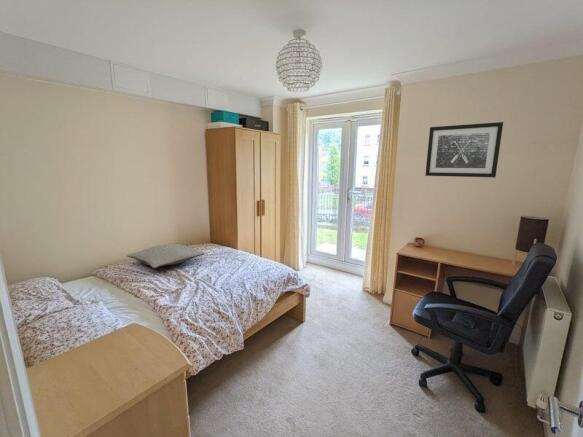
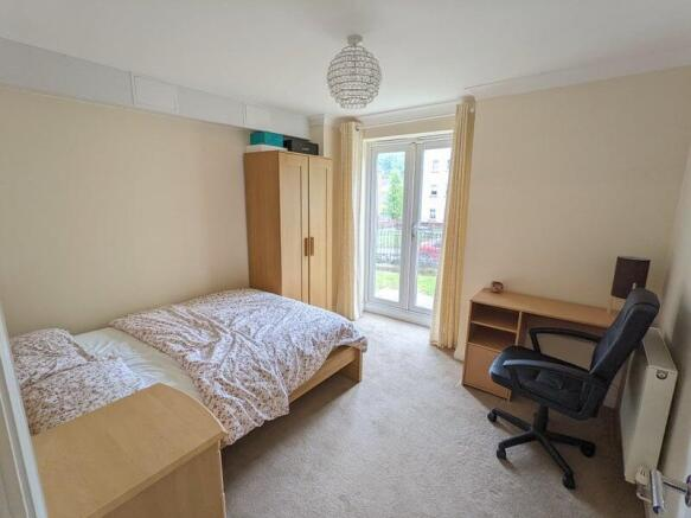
- pillow [126,243,207,269]
- wall art [424,121,504,178]
